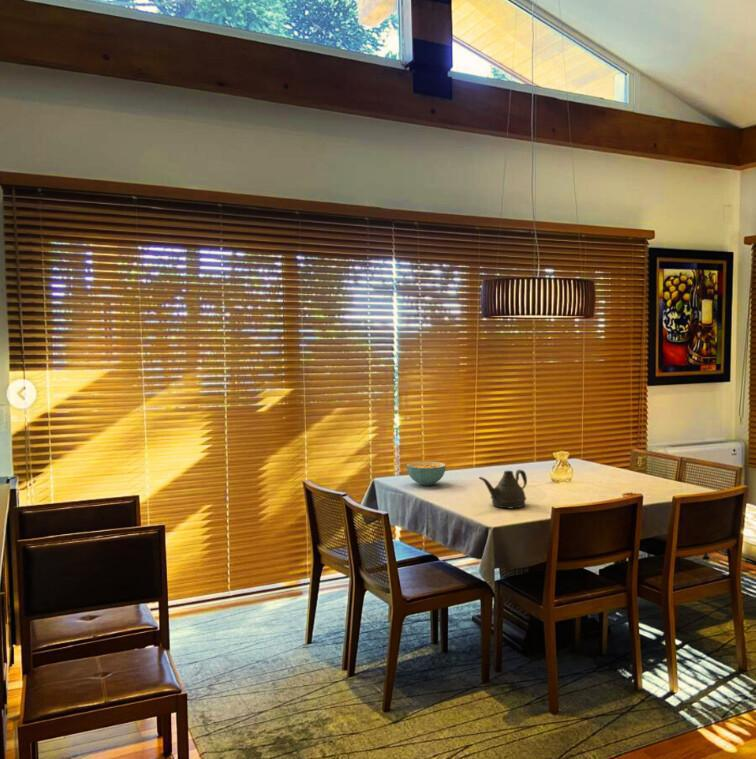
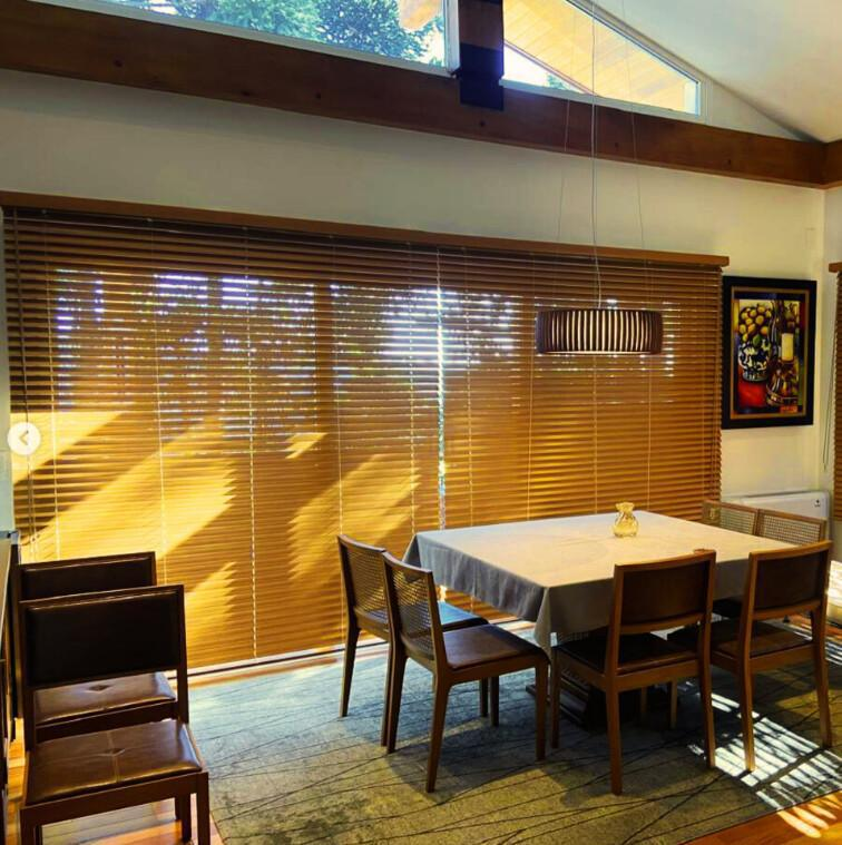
- cereal bowl [406,461,447,486]
- teapot [478,469,528,509]
